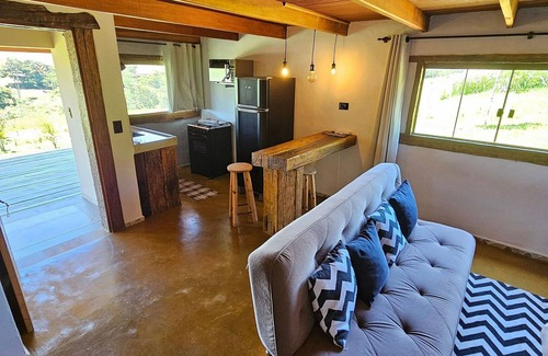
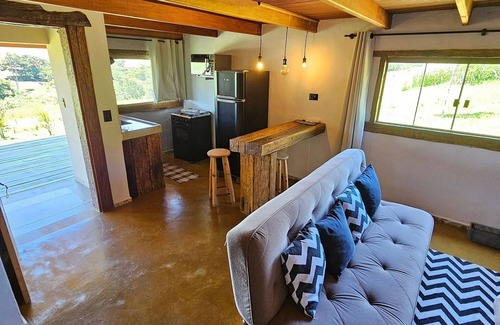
+ storage bin [466,221,500,250]
